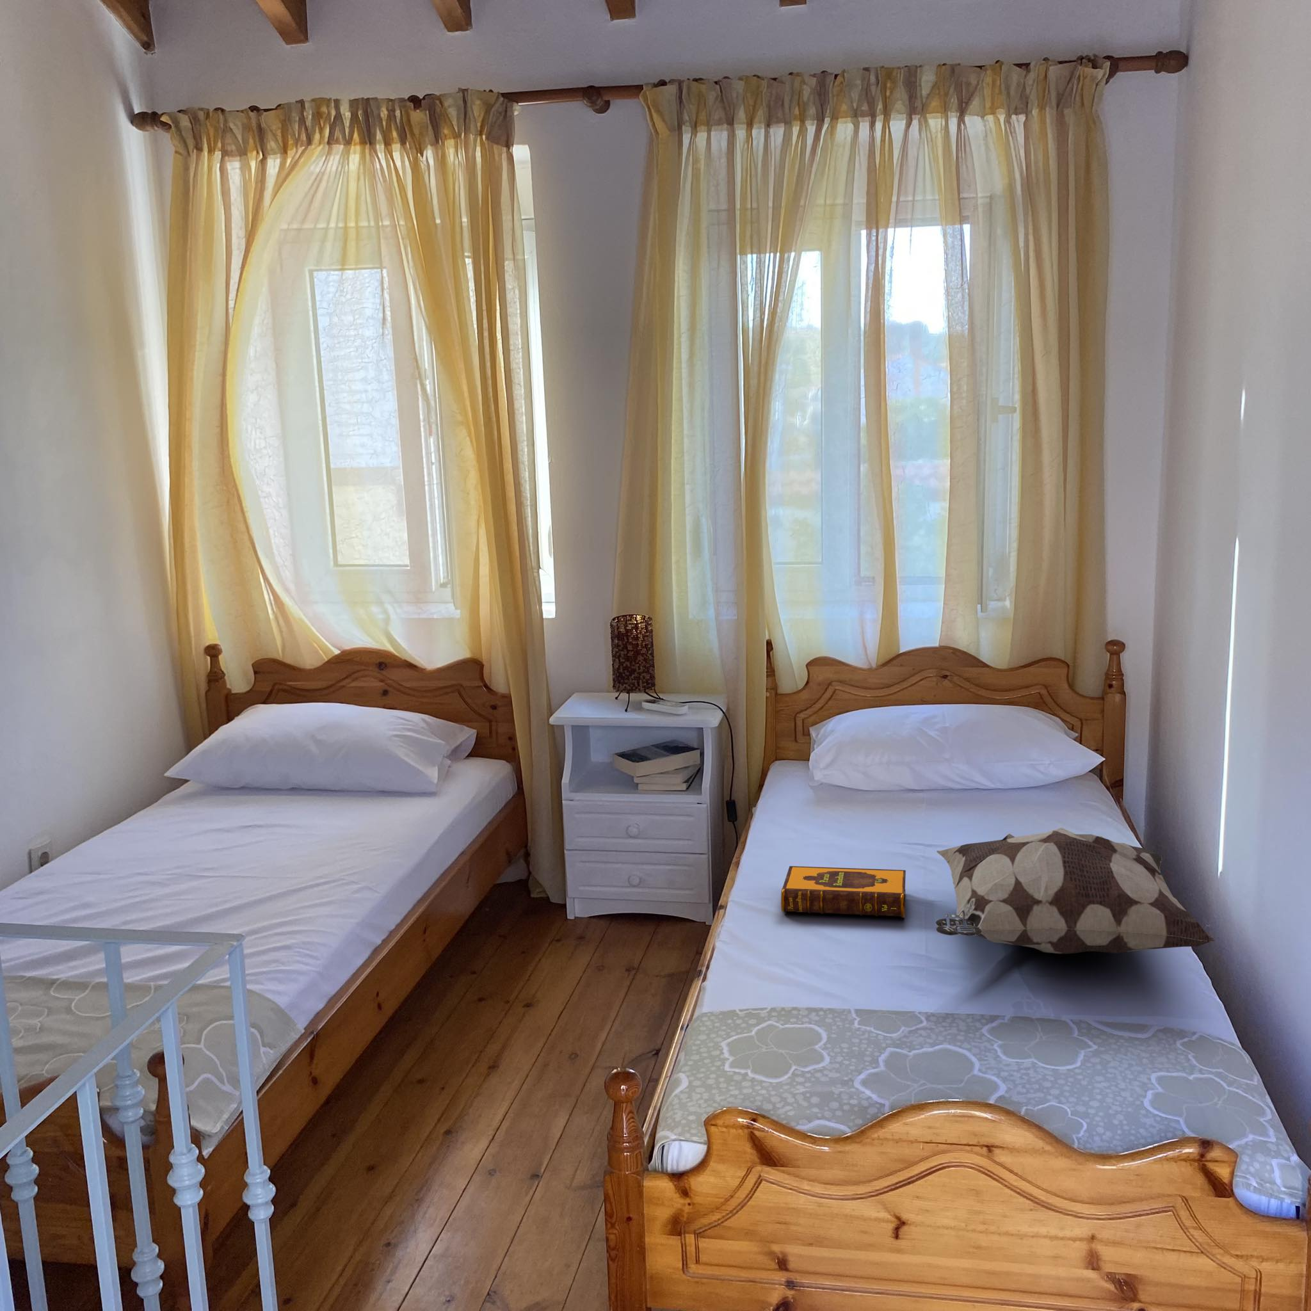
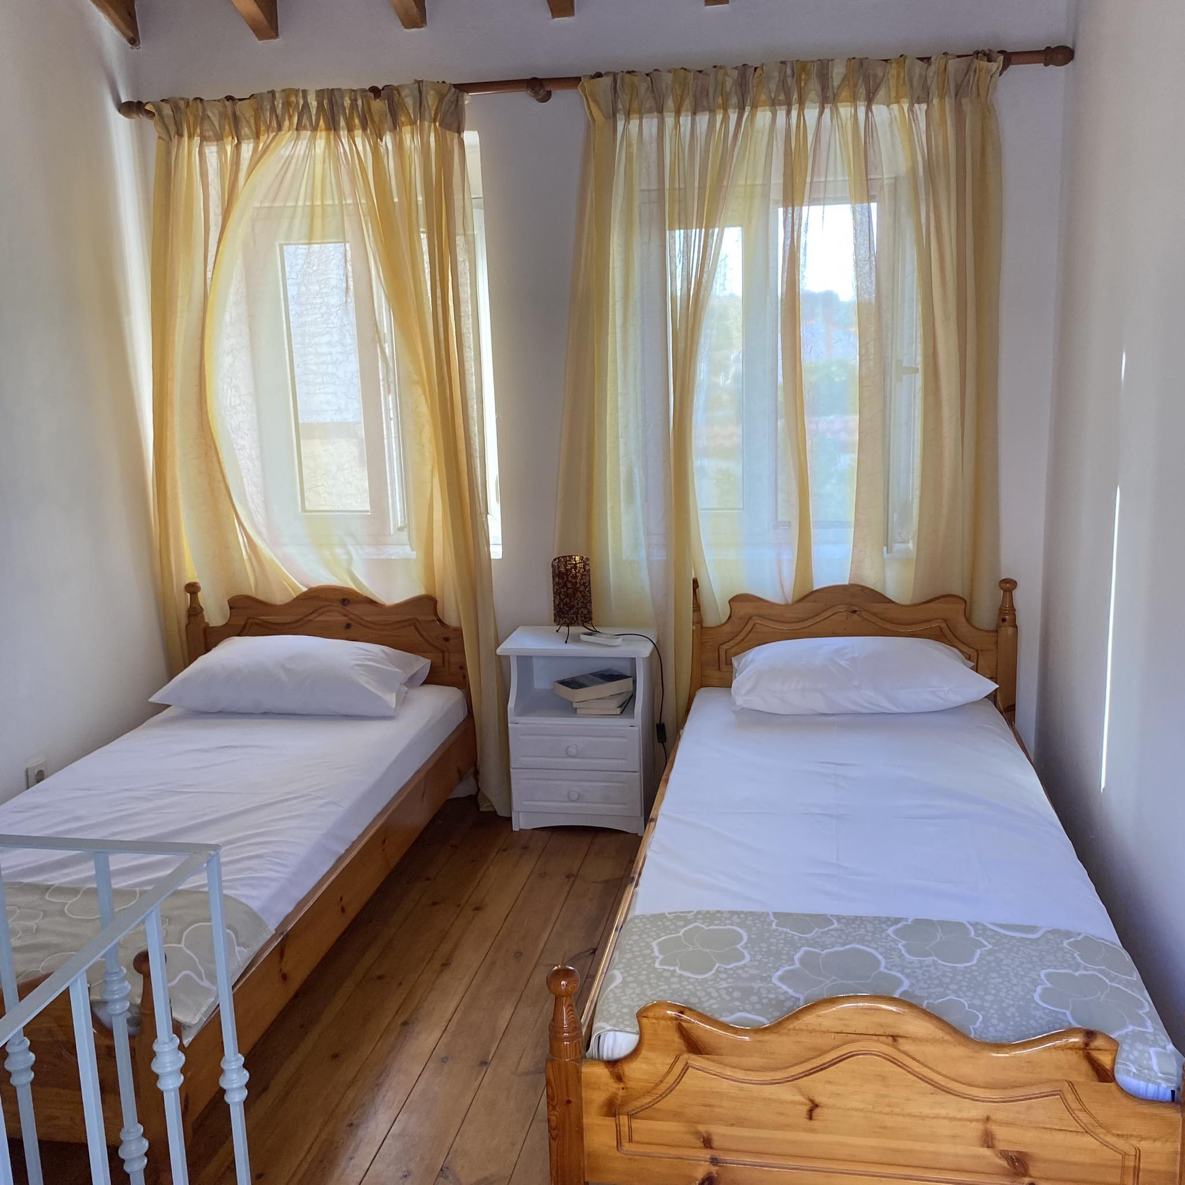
- hardback book [780,866,906,918]
- decorative pillow [935,827,1215,954]
